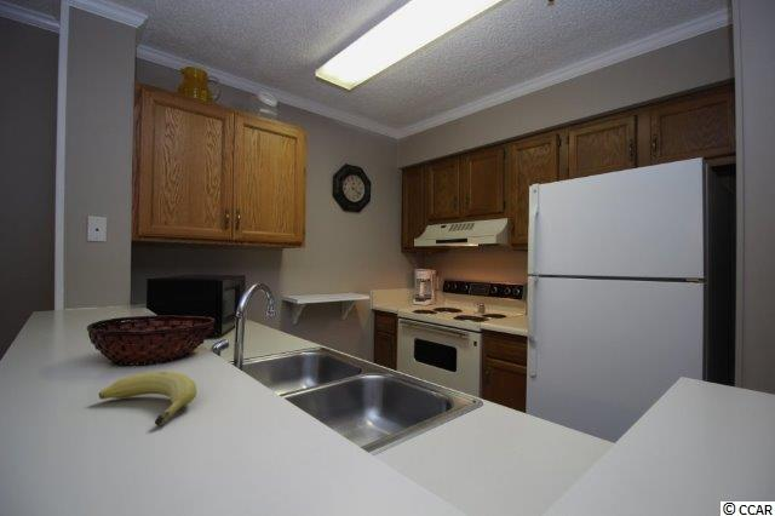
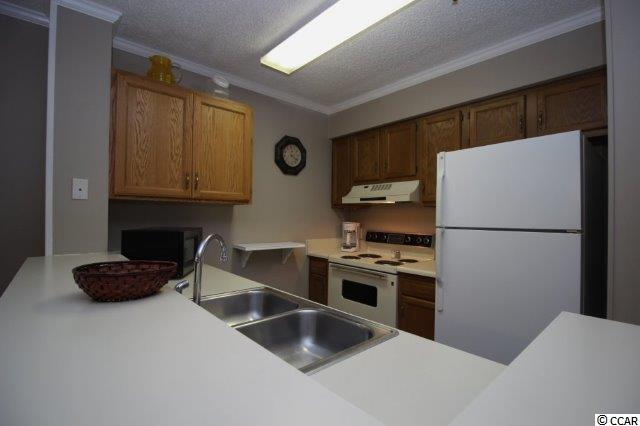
- fruit [98,371,197,428]
